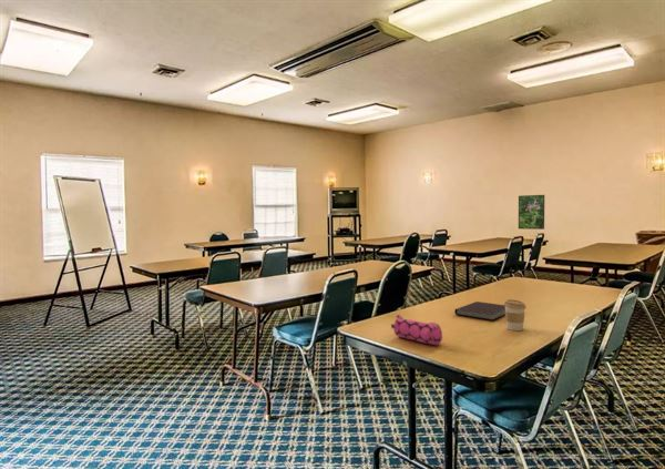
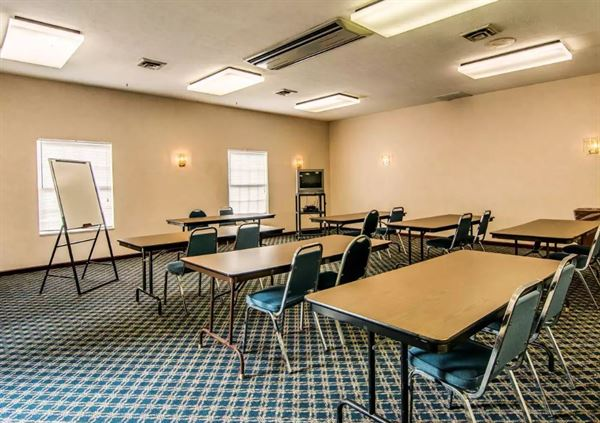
- coffee cup [503,298,528,332]
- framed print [518,194,545,231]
- notebook [453,300,505,322]
- pencil case [390,314,443,346]
